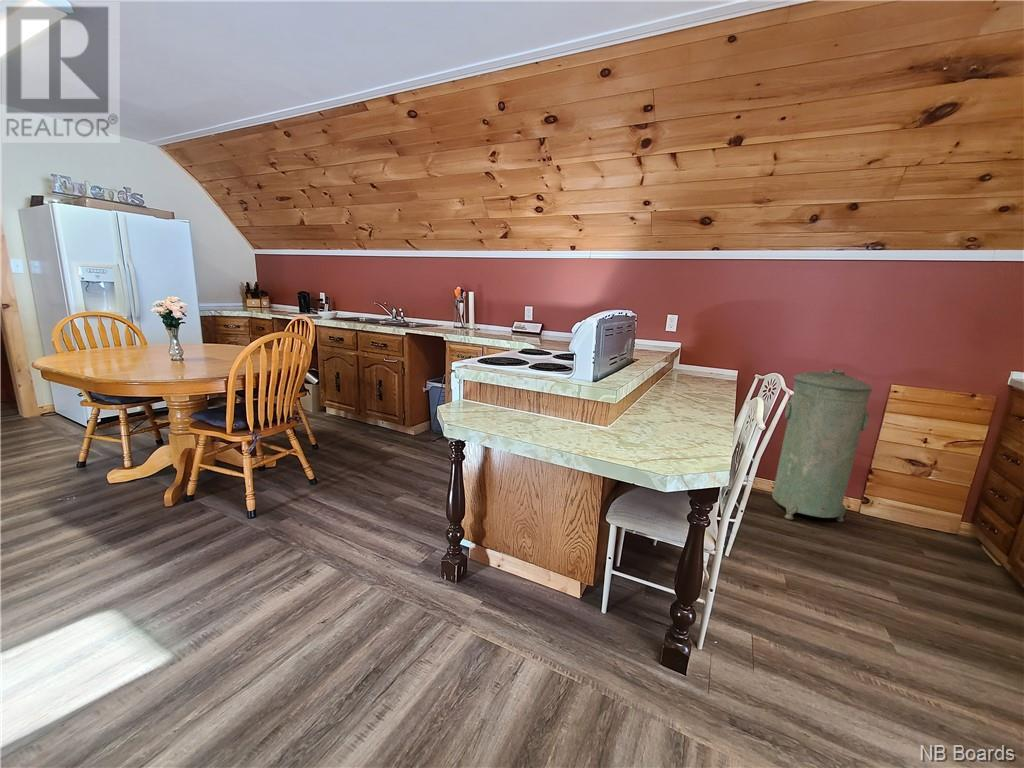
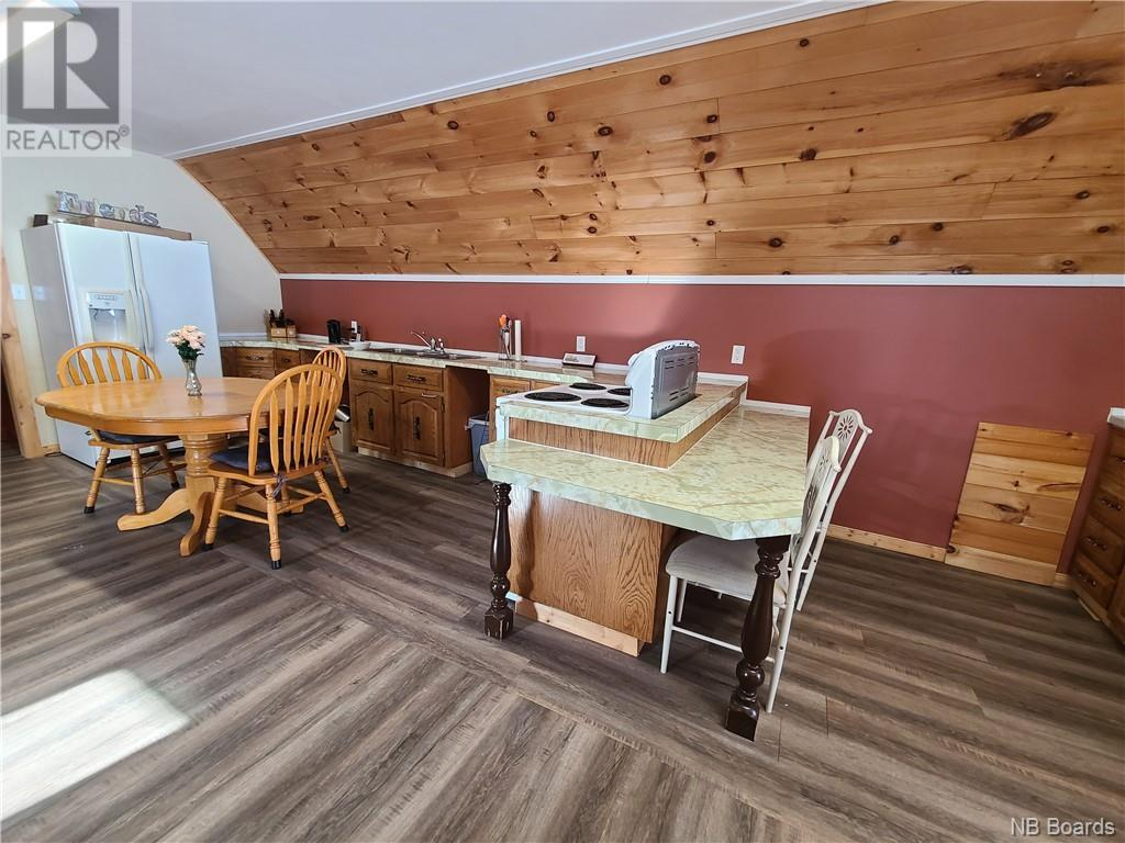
- trash can [771,368,873,523]
